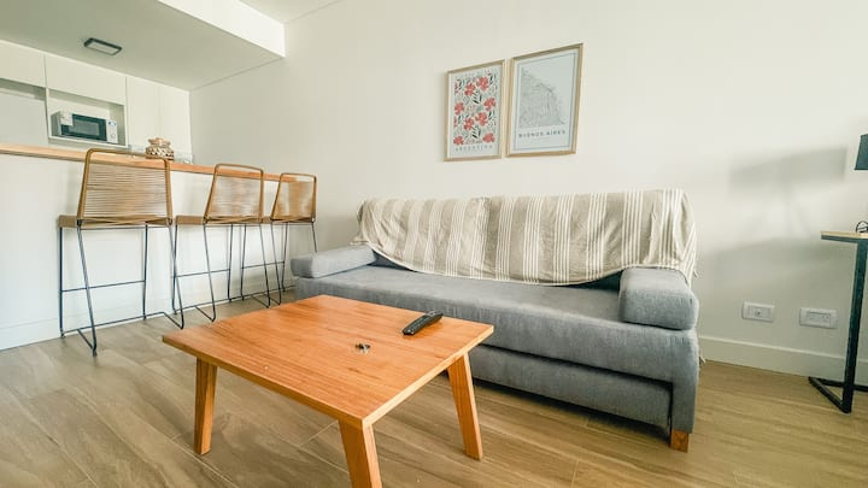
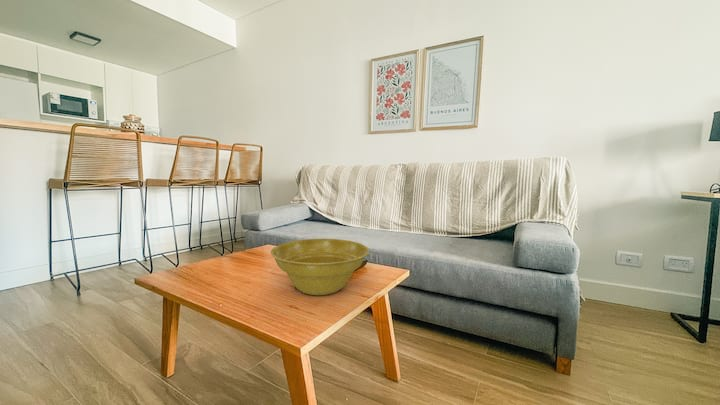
+ planter bowl [269,238,370,296]
